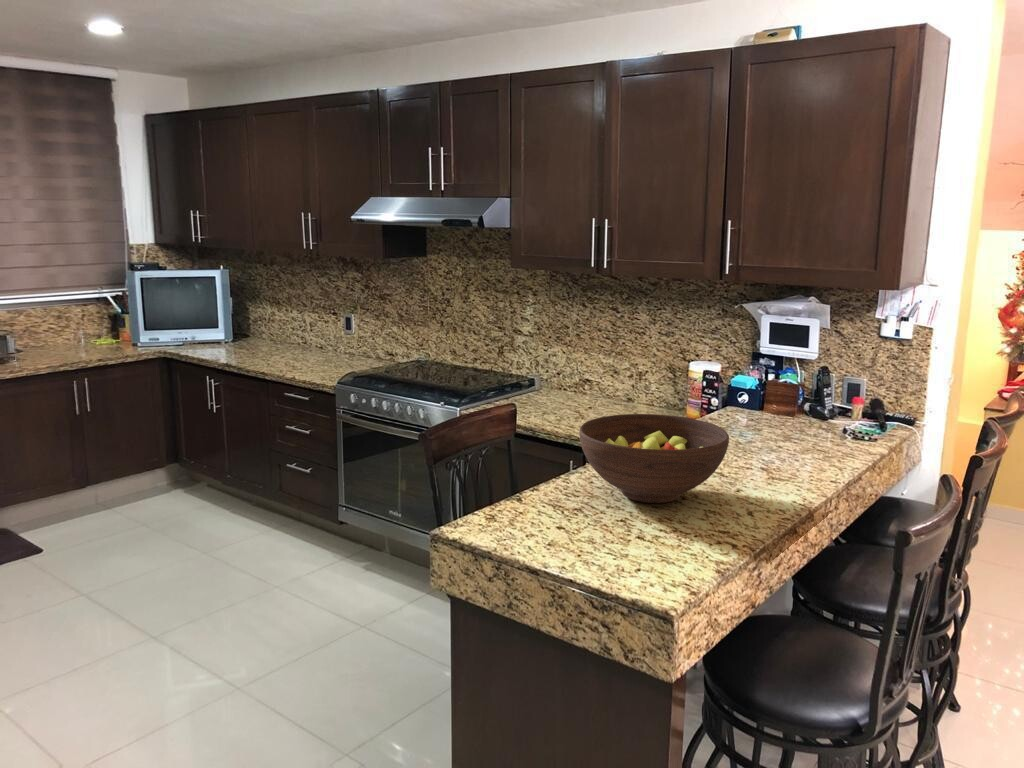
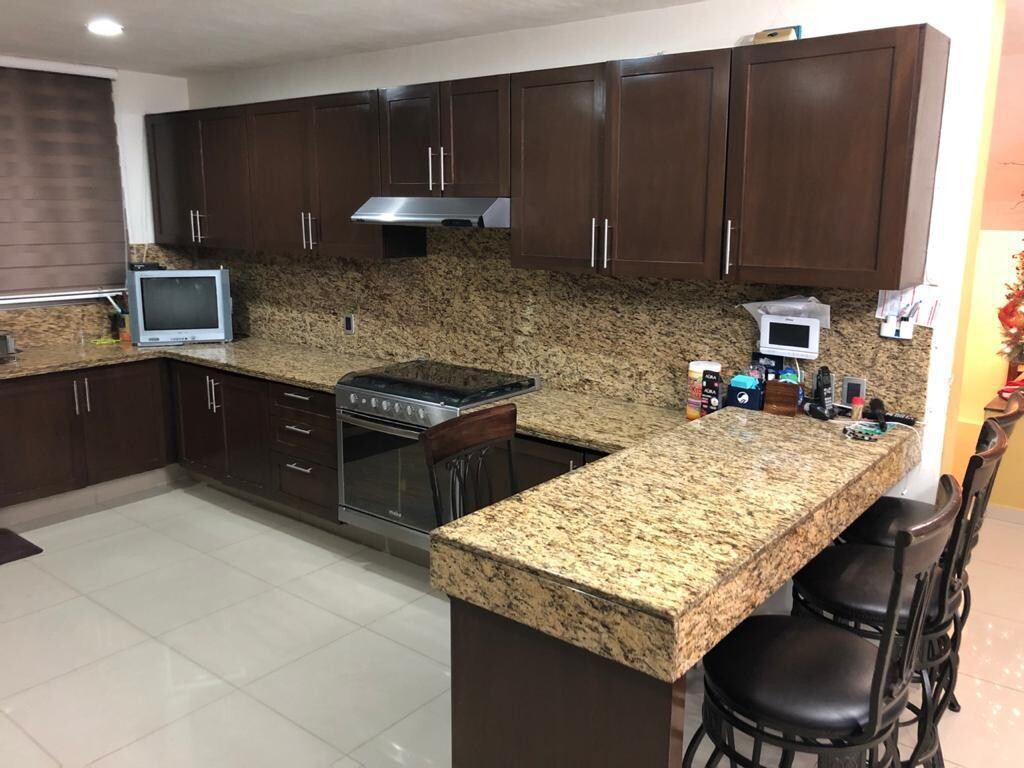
- fruit bowl [578,413,730,504]
